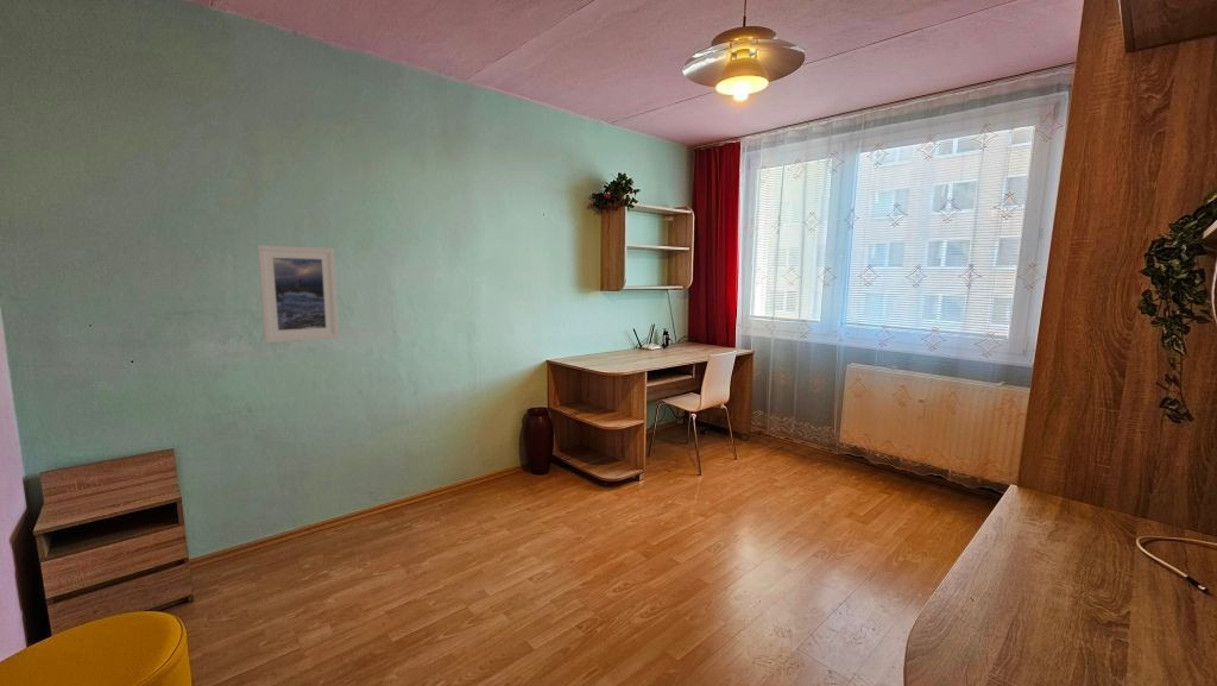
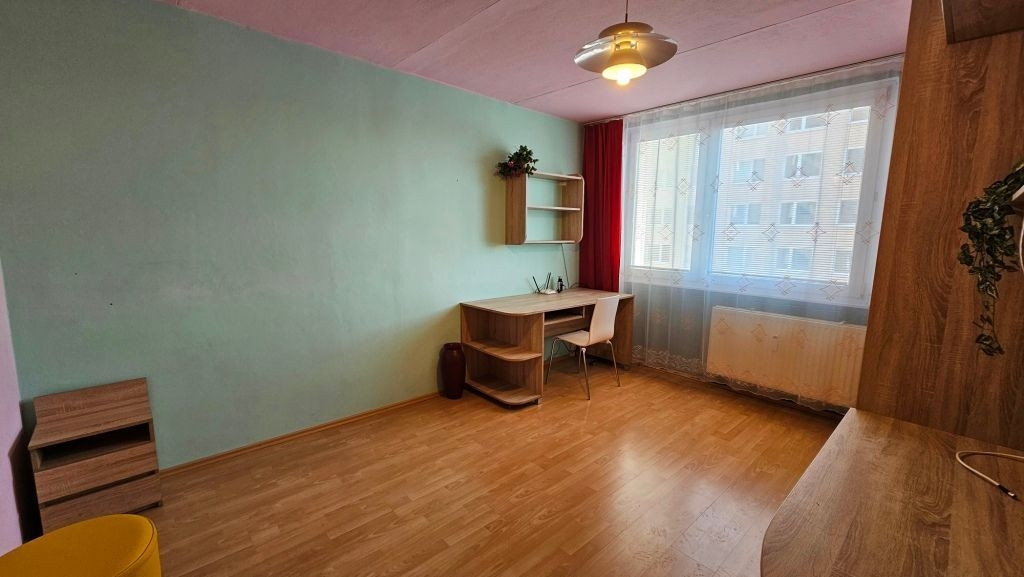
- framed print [257,244,340,344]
